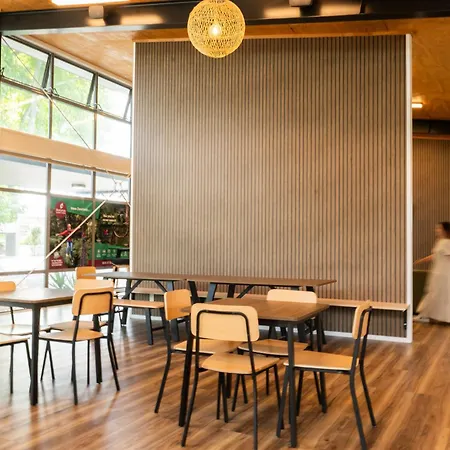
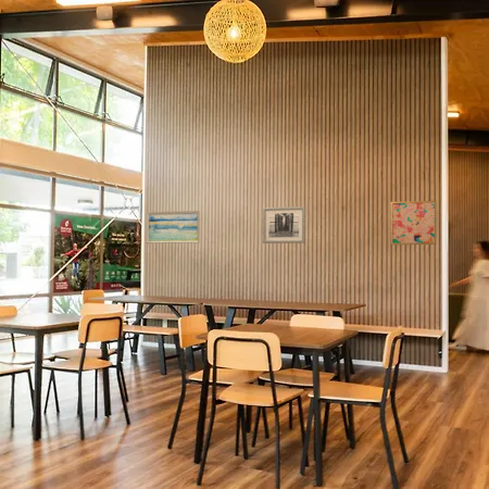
+ wall art [145,210,201,244]
+ wall art [390,200,437,246]
+ wall art [262,205,306,244]
